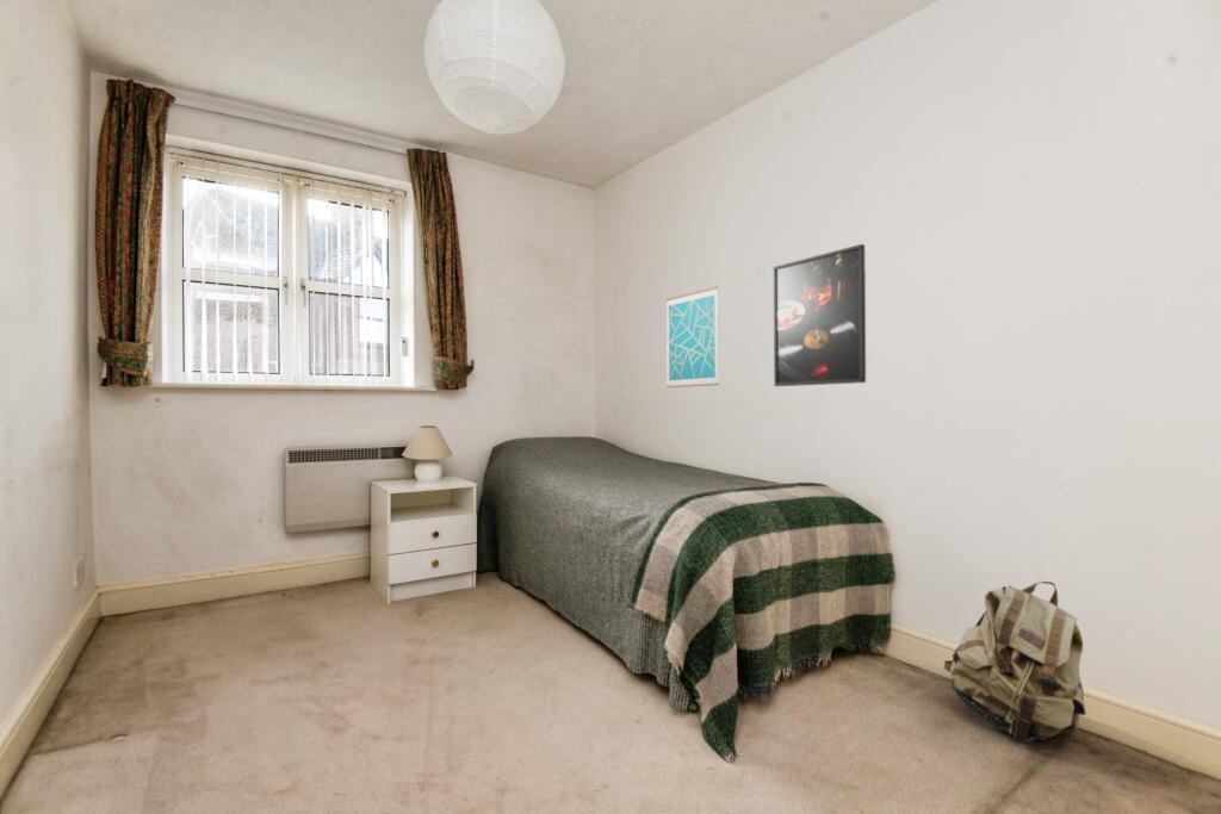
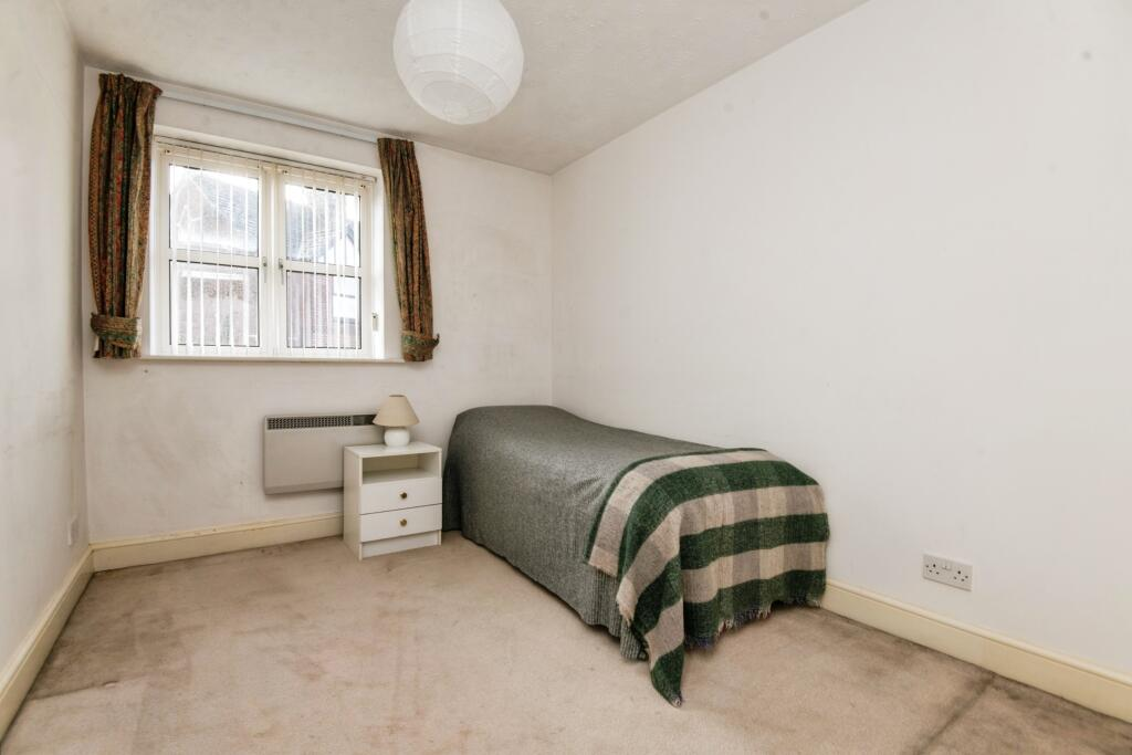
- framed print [773,243,867,387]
- wall art [665,285,720,389]
- backpack [943,580,1086,745]
